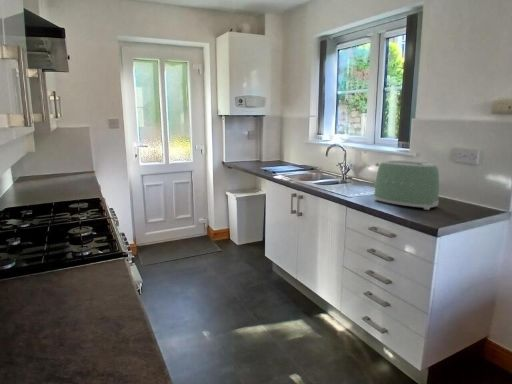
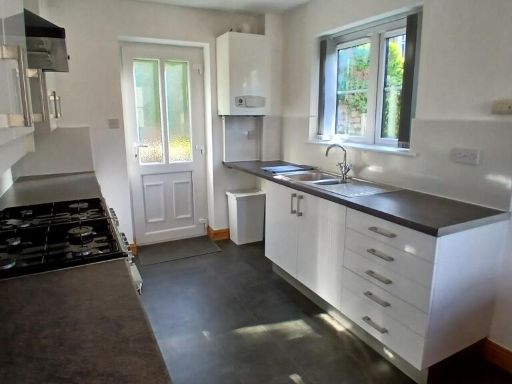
- toaster [373,160,440,211]
